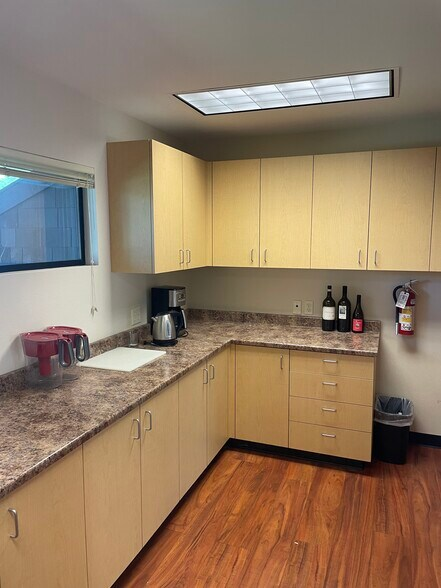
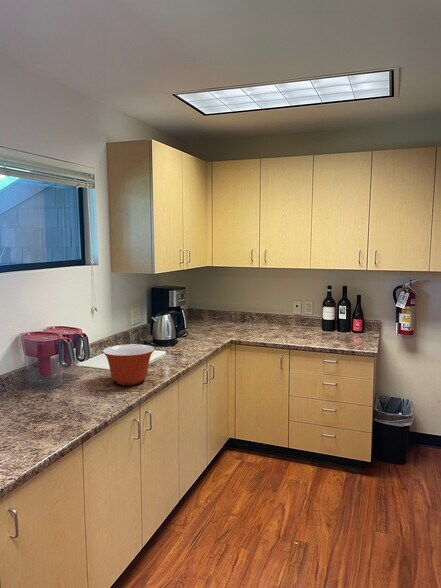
+ mixing bowl [102,343,156,386]
